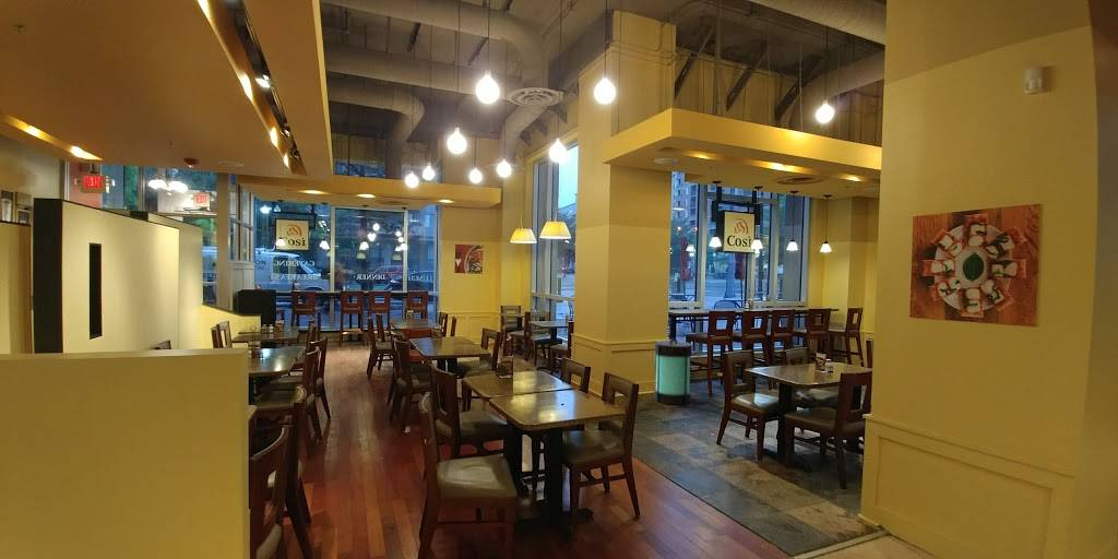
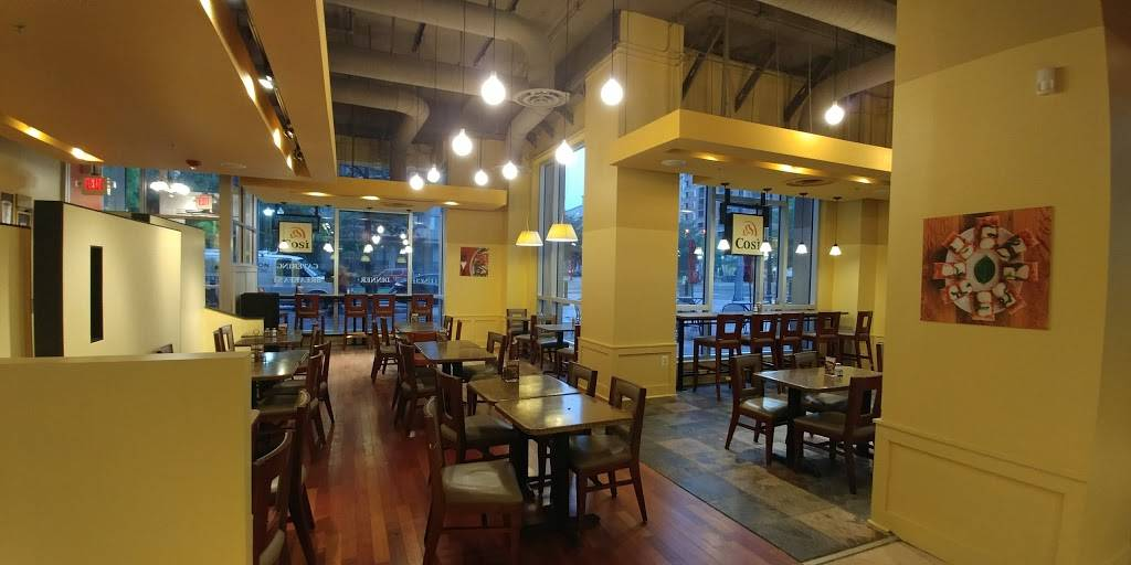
- lantern [653,337,693,406]
